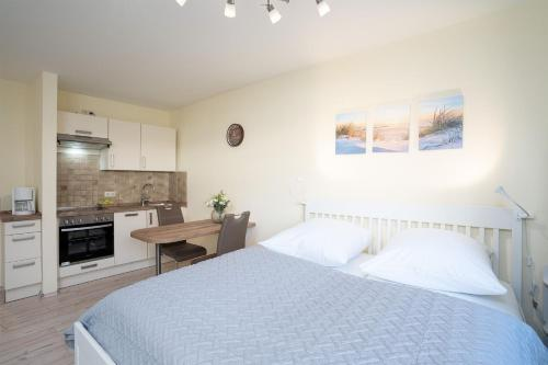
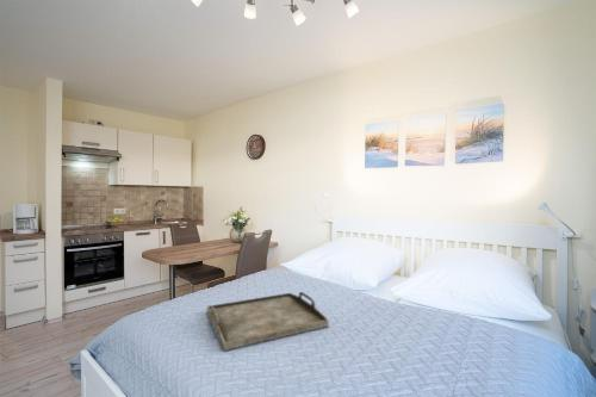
+ serving tray [206,291,330,352]
